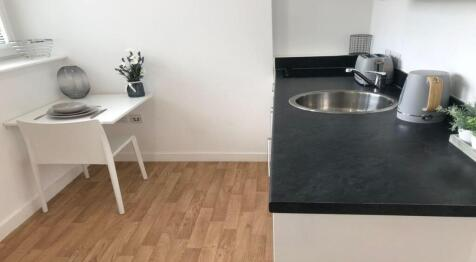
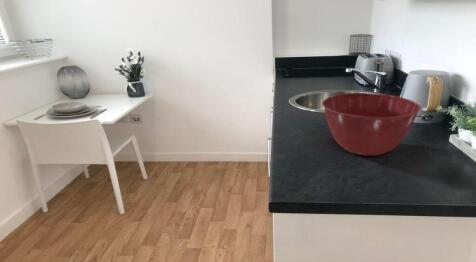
+ mixing bowl [321,92,422,157]
